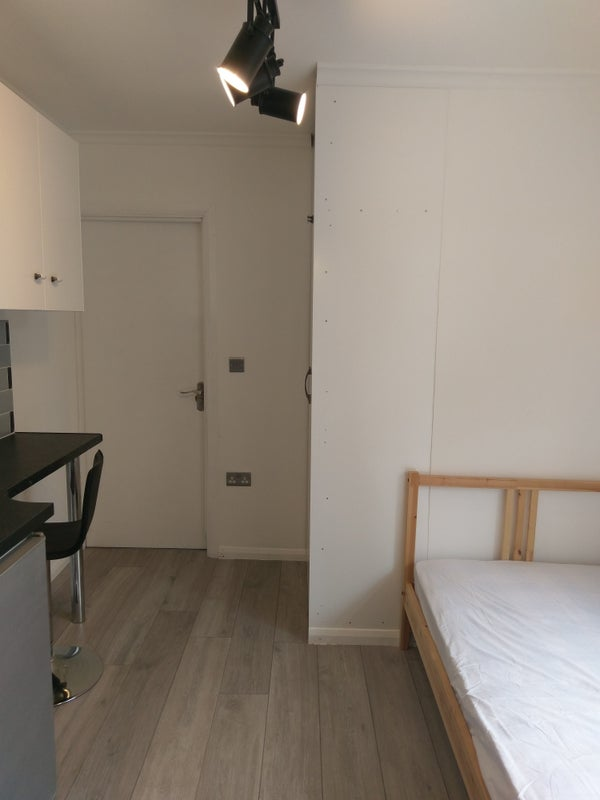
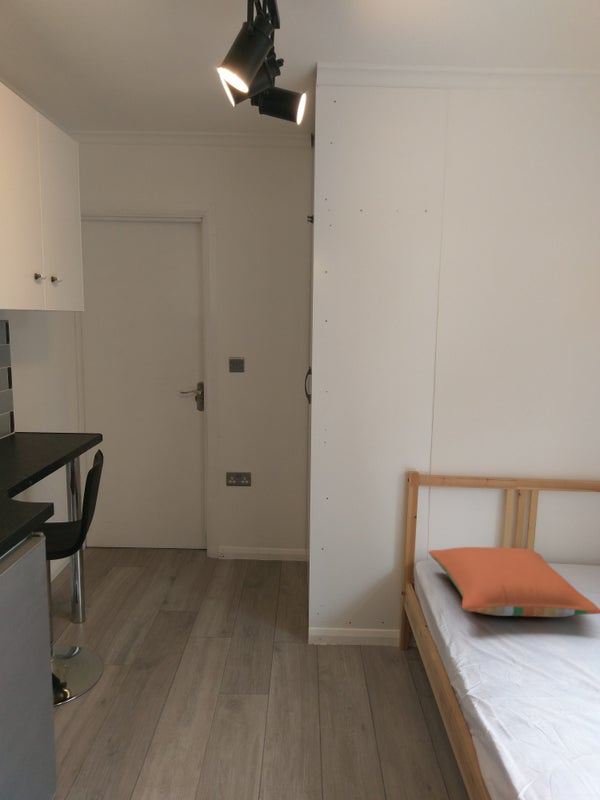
+ pillow [427,546,600,618]
